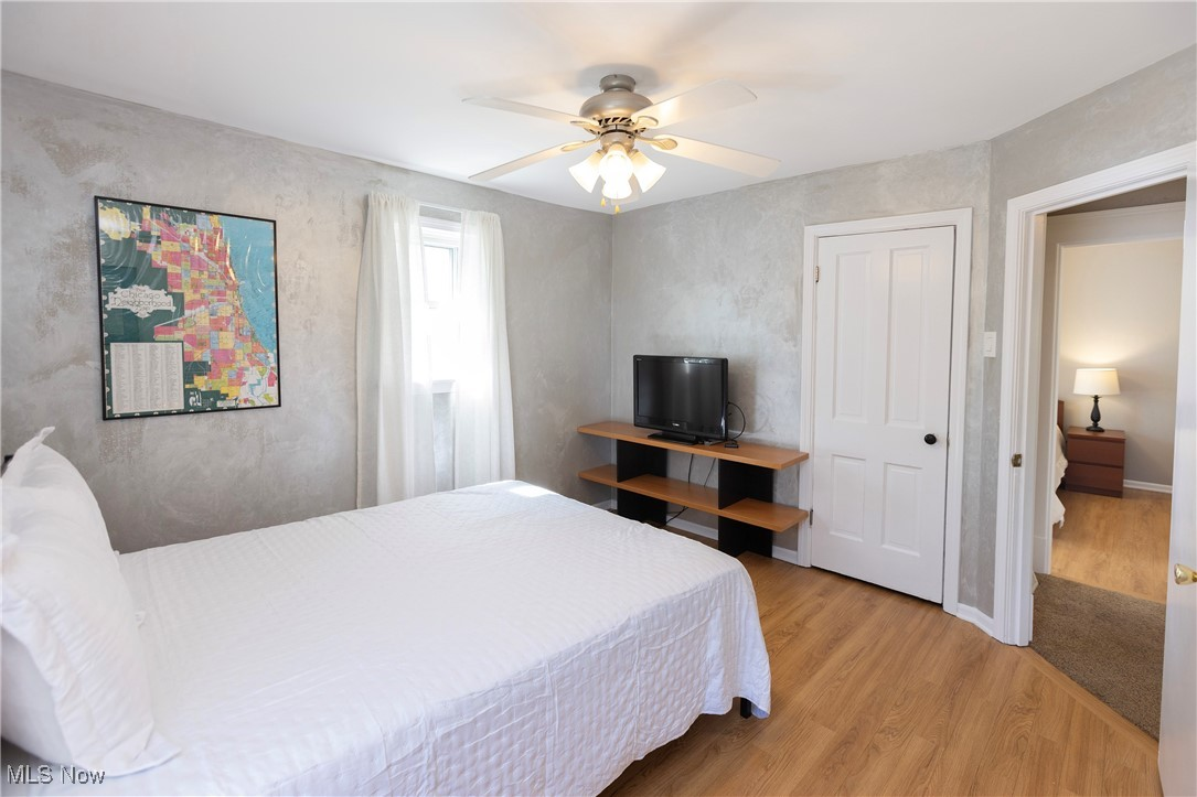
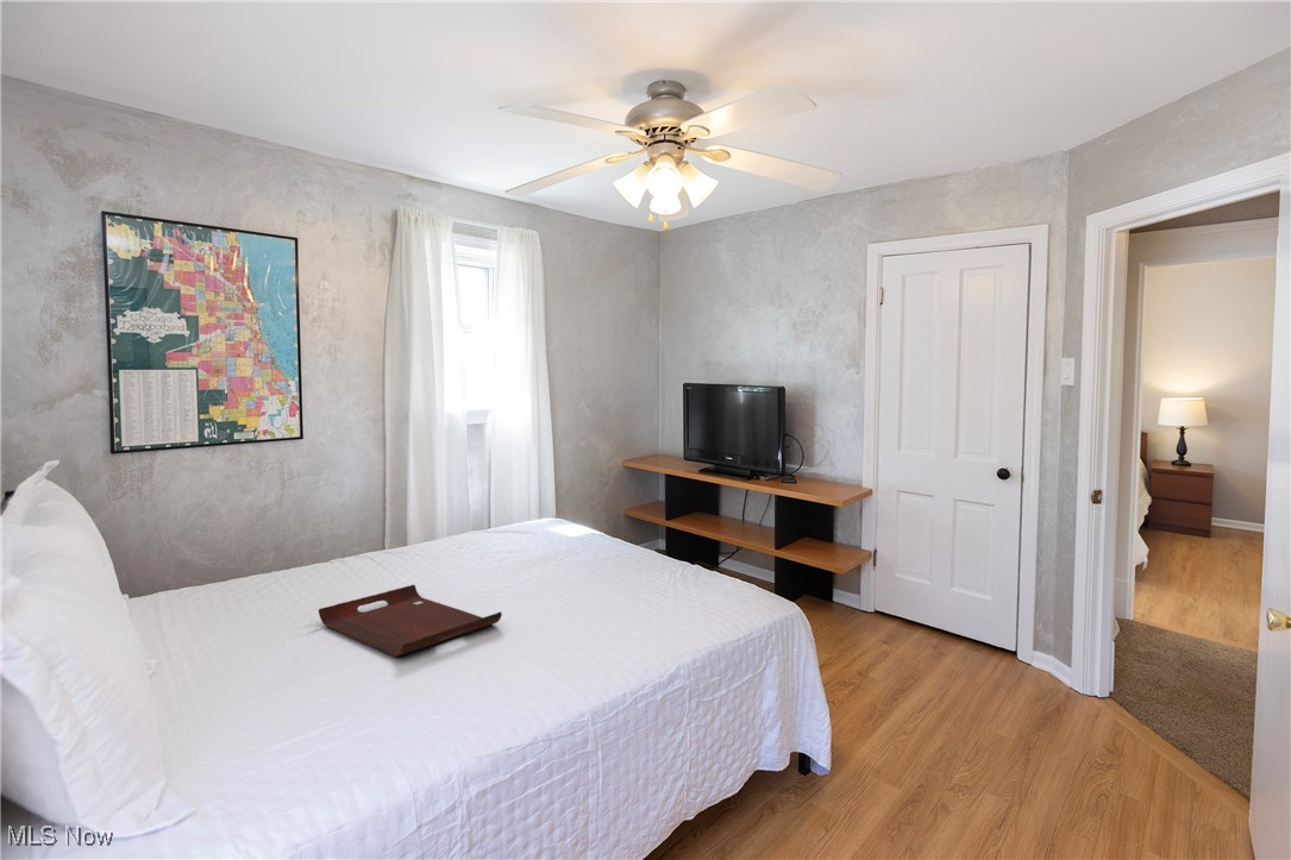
+ serving tray [318,584,503,658]
